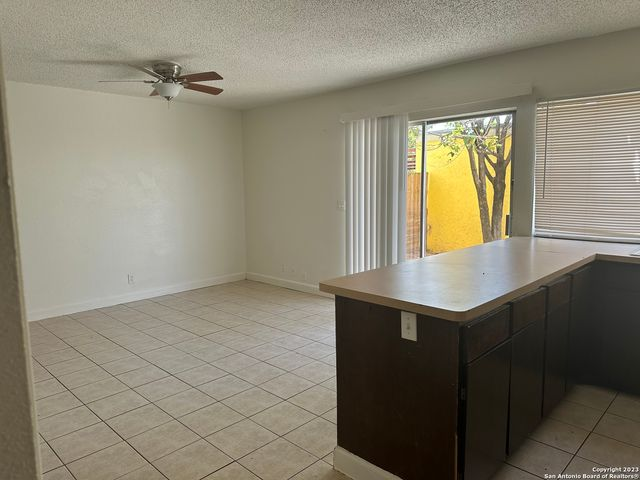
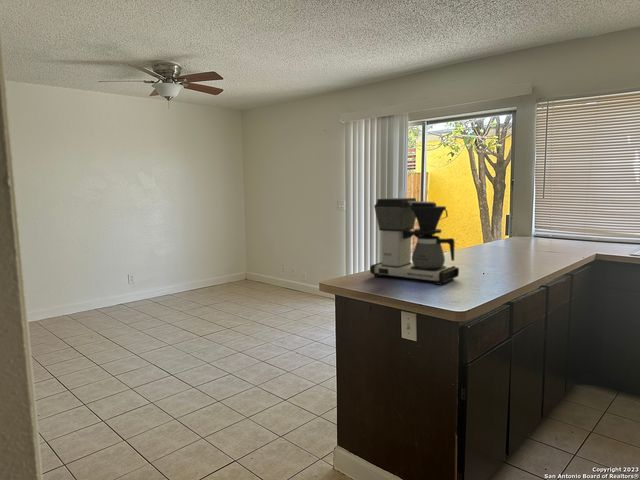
+ coffee maker [369,197,460,286]
